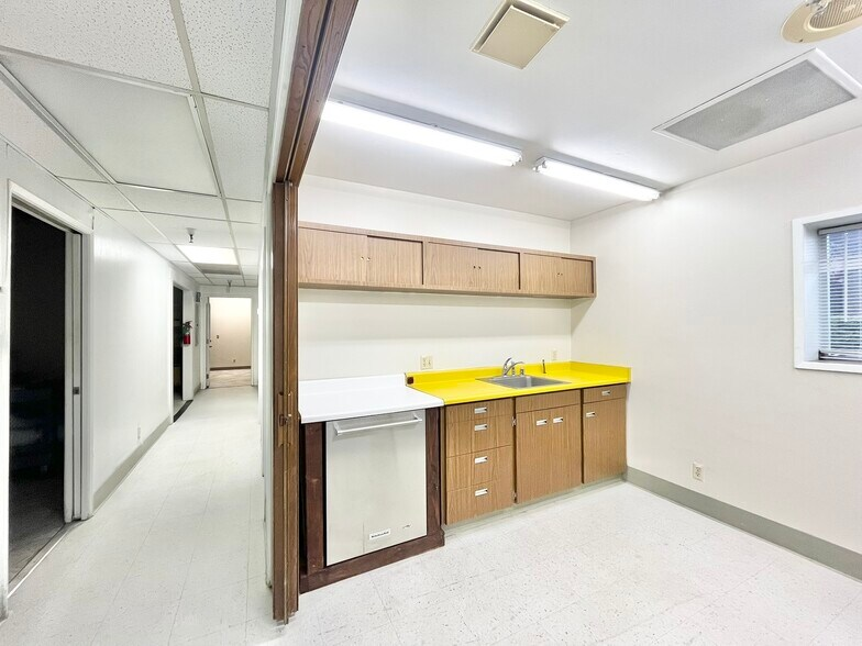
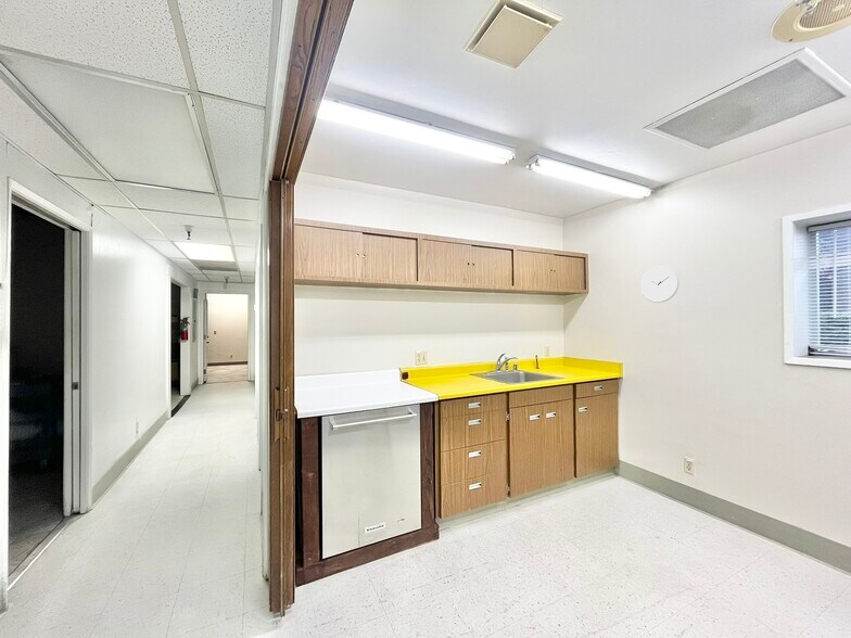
+ wall clock [639,266,679,304]
